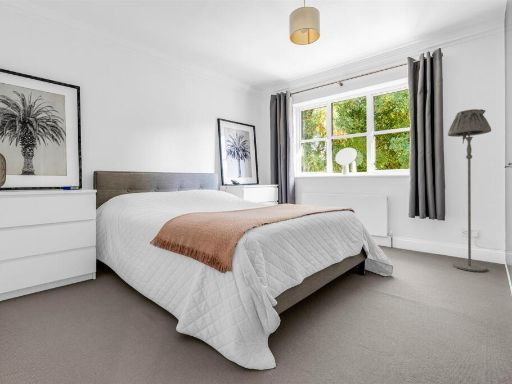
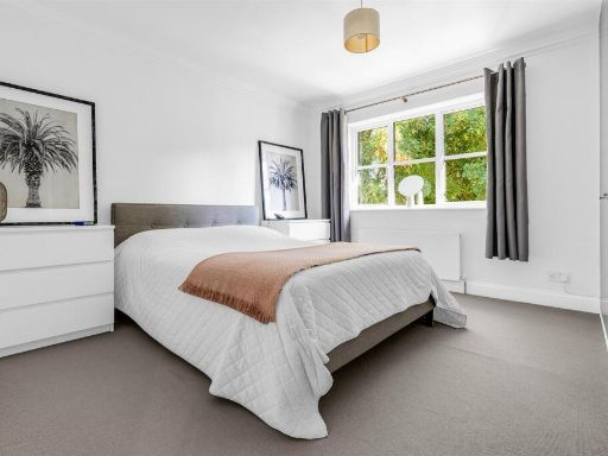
- floor lamp [447,108,492,273]
